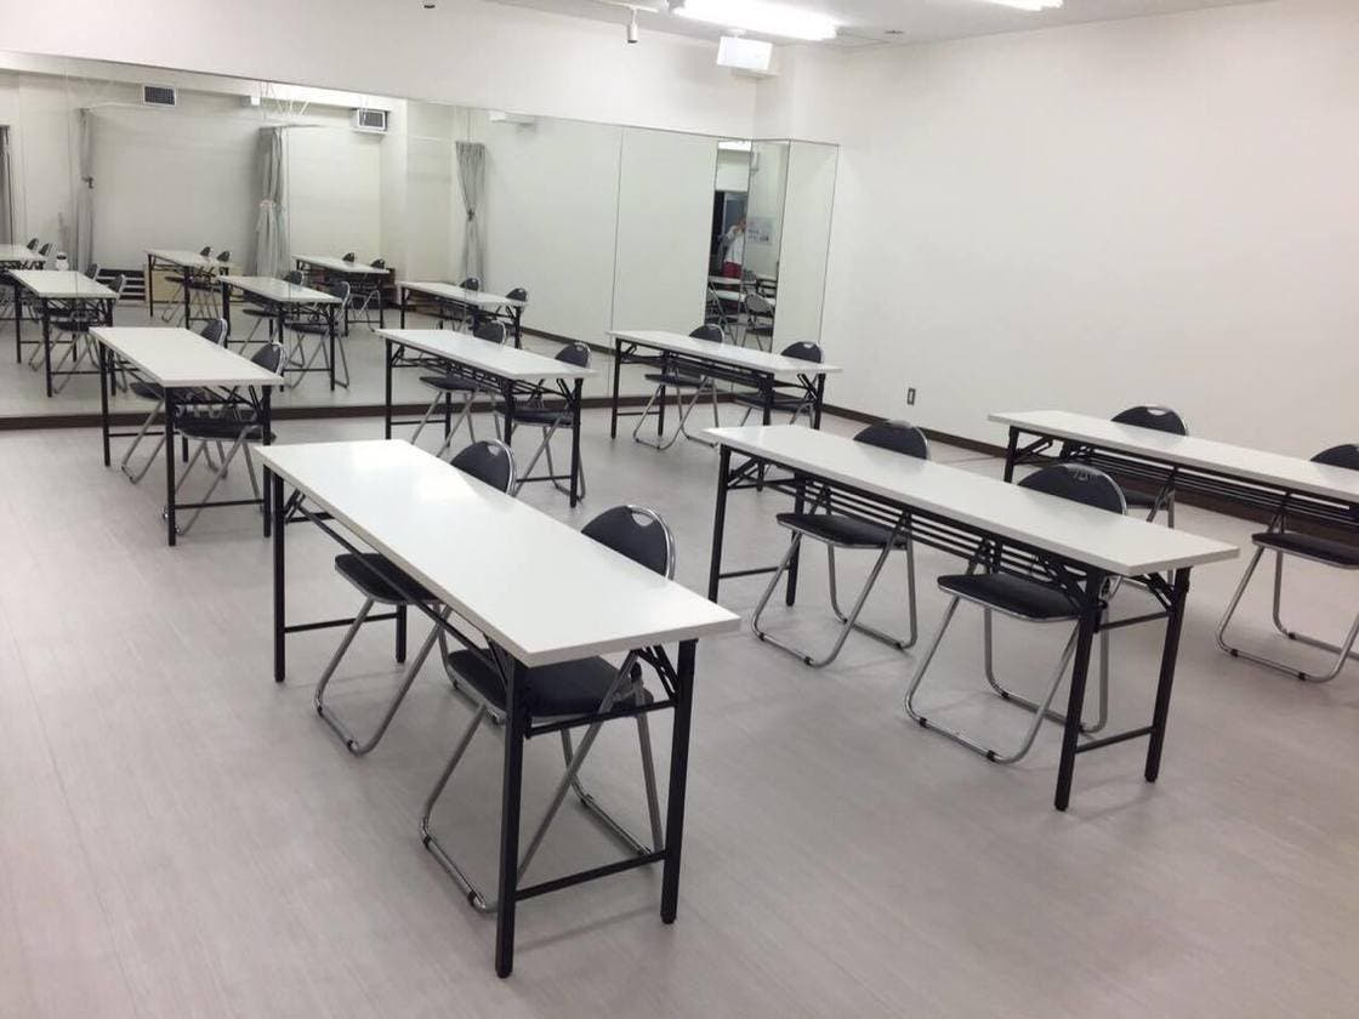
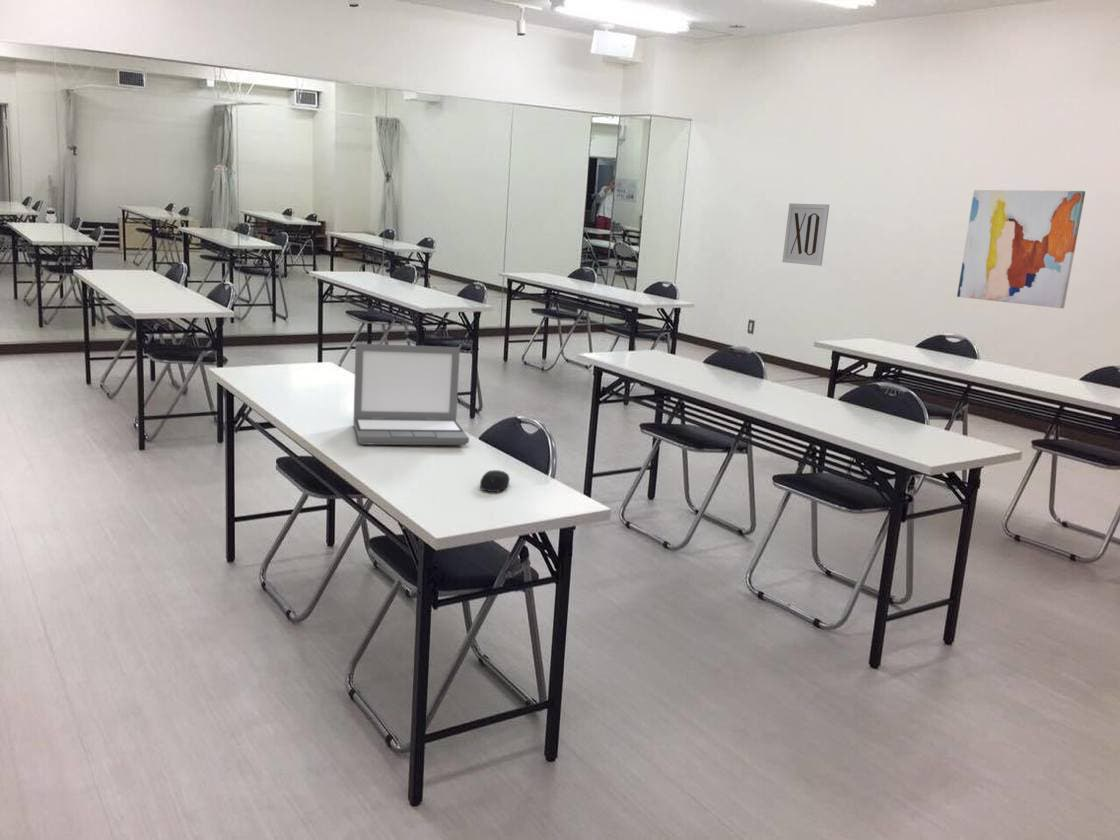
+ laptop [352,342,470,446]
+ computer mouse [479,469,511,493]
+ wall art [781,202,830,267]
+ wall art [956,189,1086,309]
